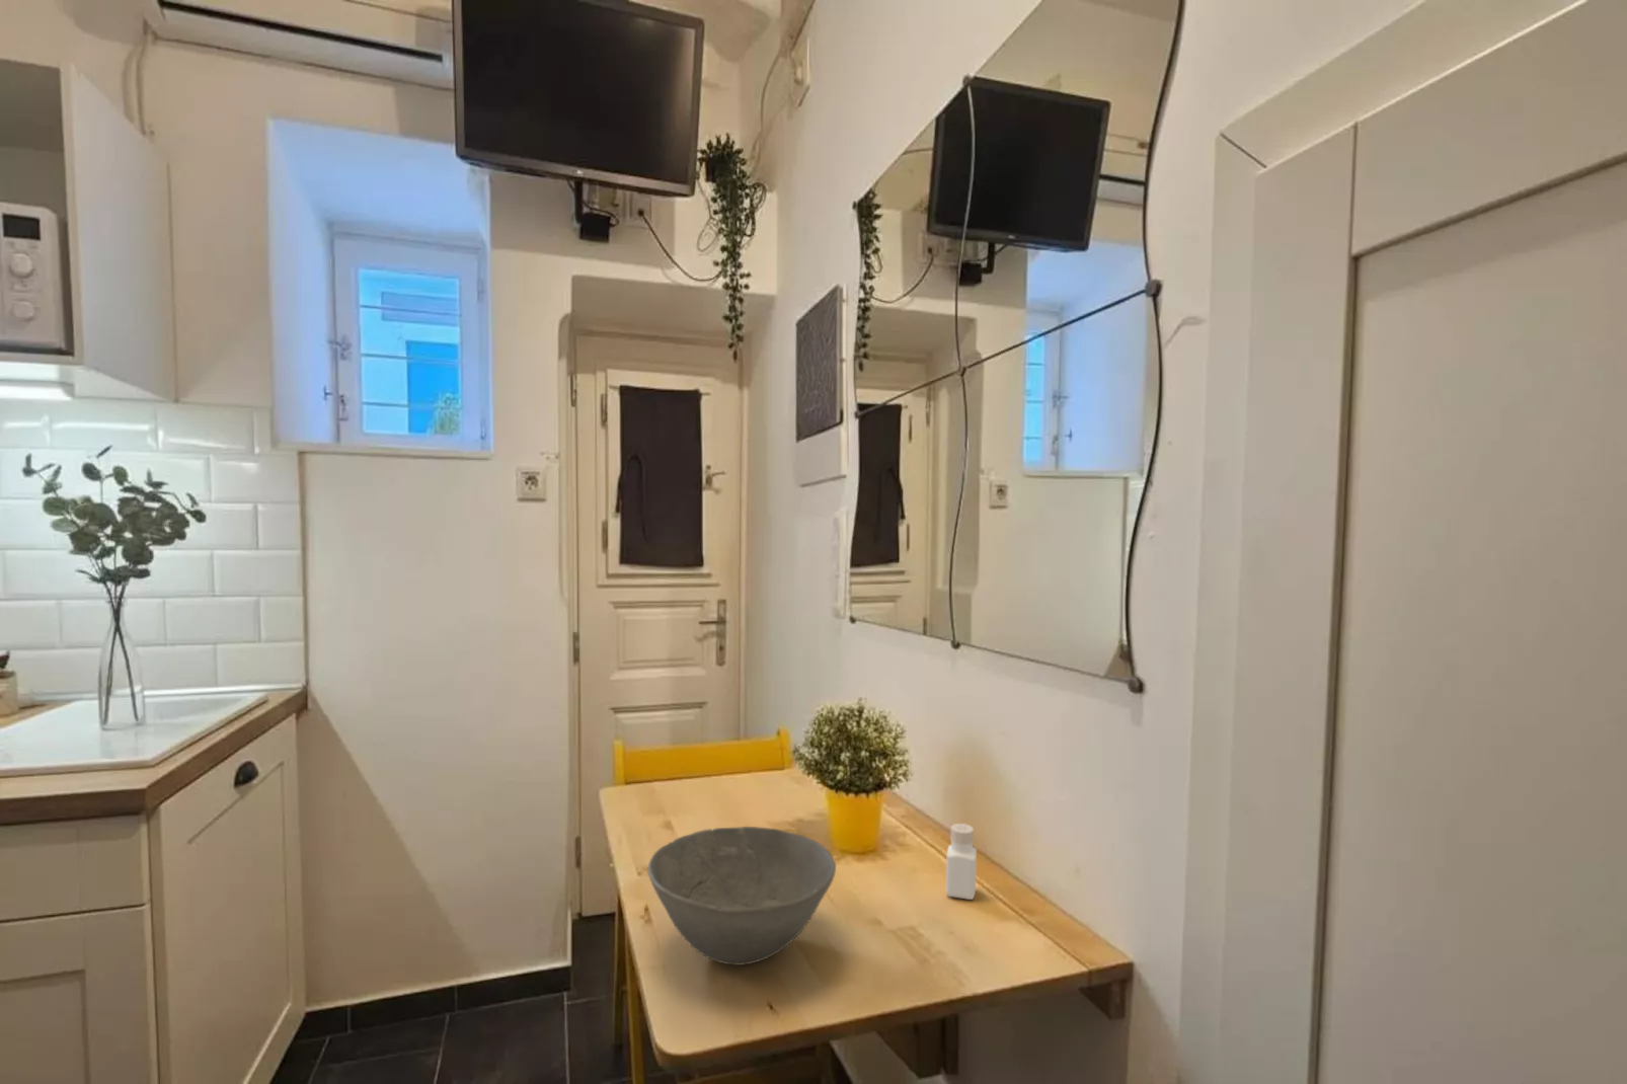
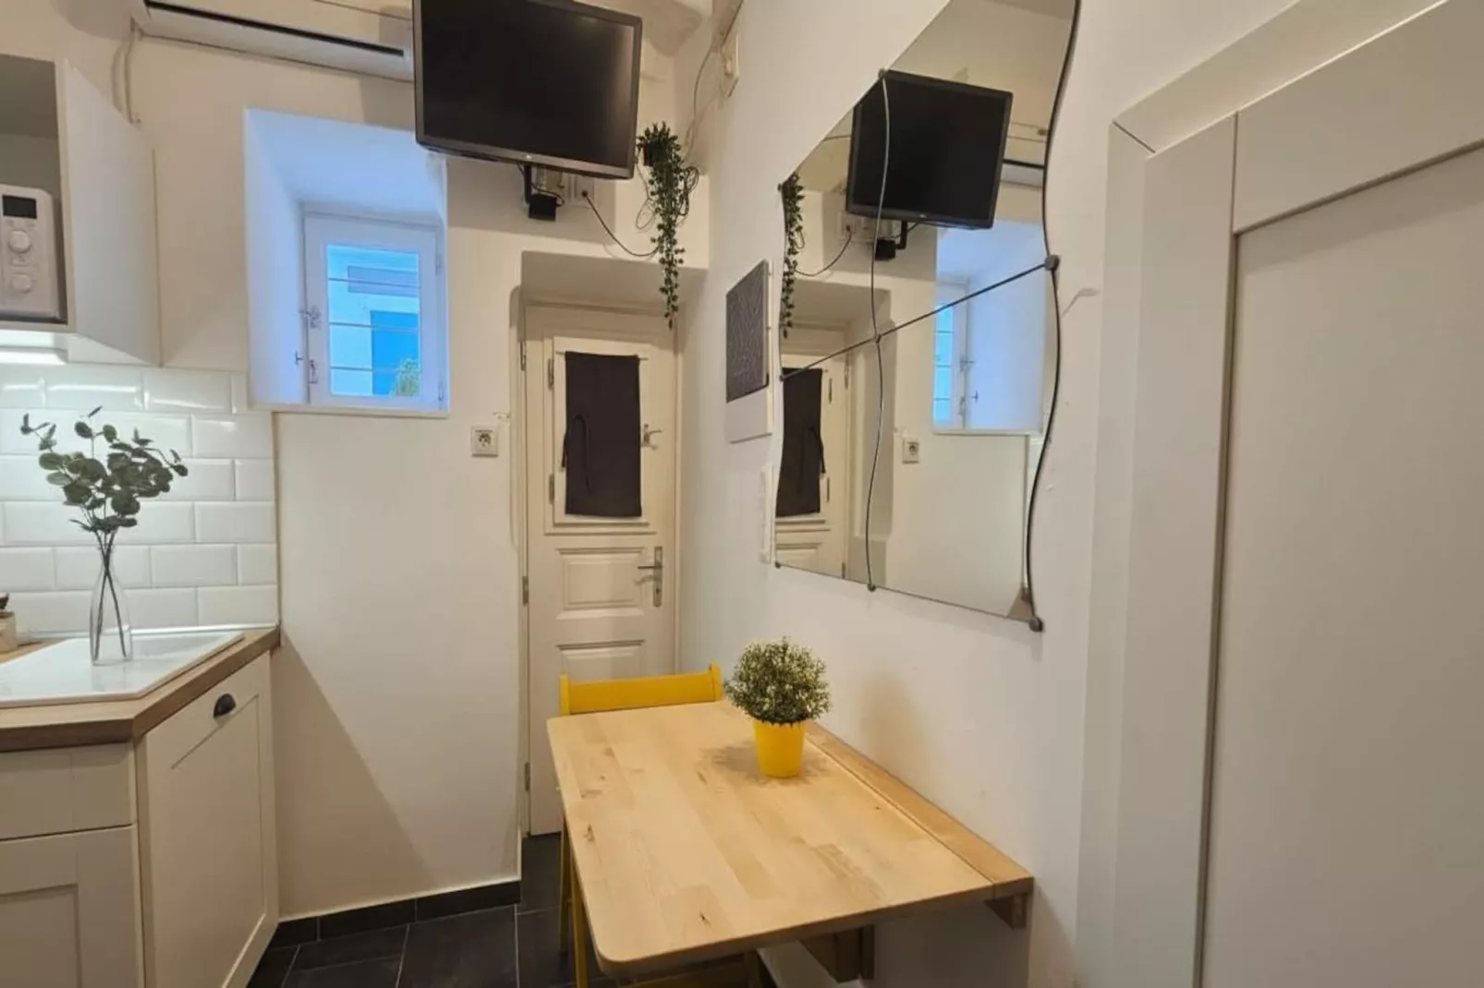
- bowl [646,825,837,967]
- pepper shaker [945,823,977,900]
